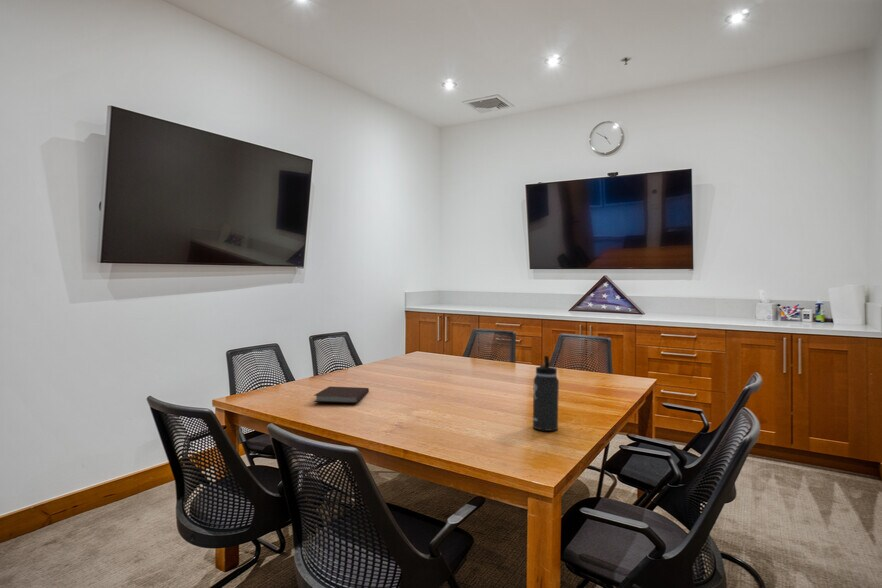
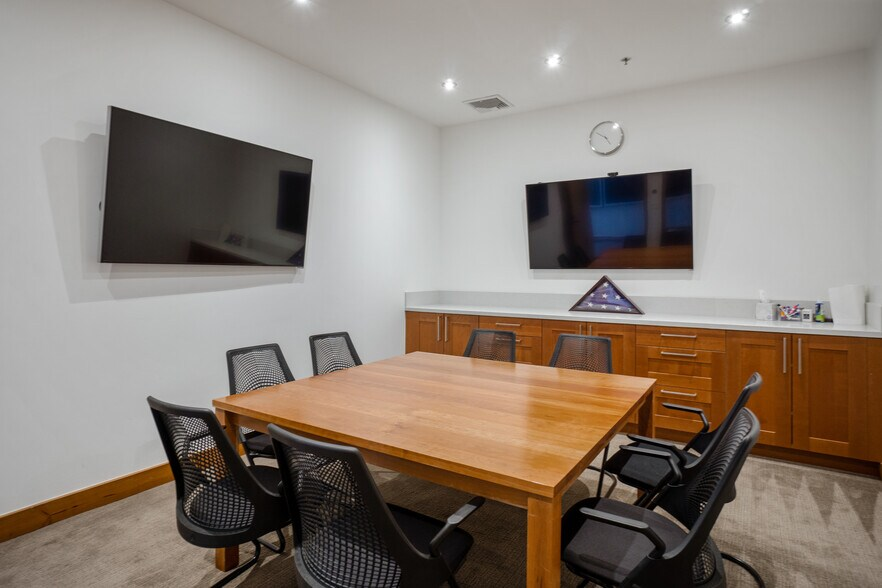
- notebook [313,386,370,404]
- thermos bottle [532,355,560,432]
